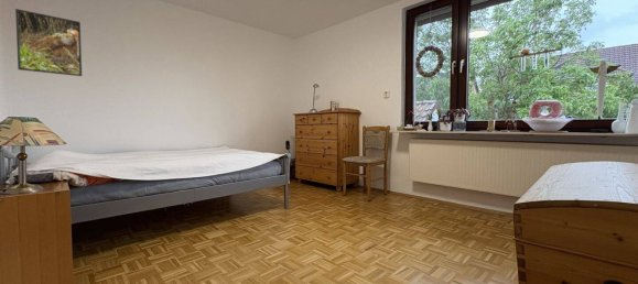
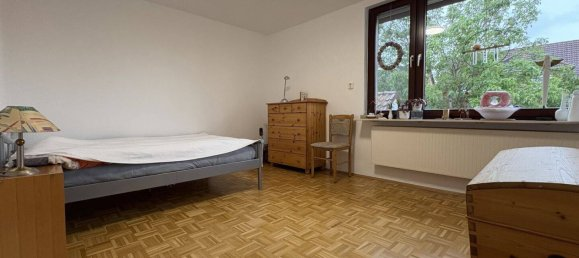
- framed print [14,8,83,77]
